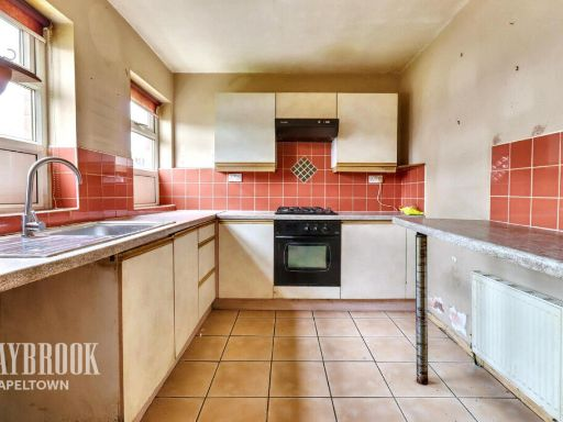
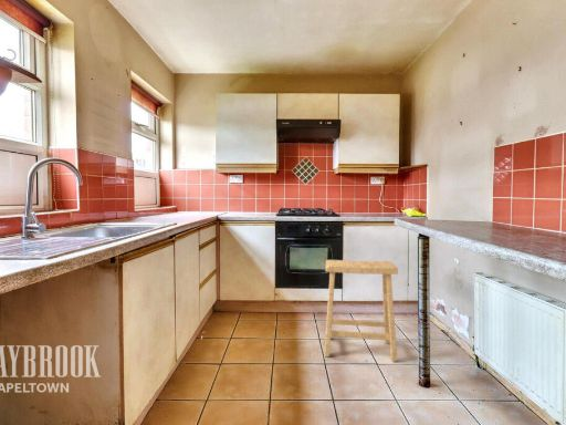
+ stool [324,259,399,363]
